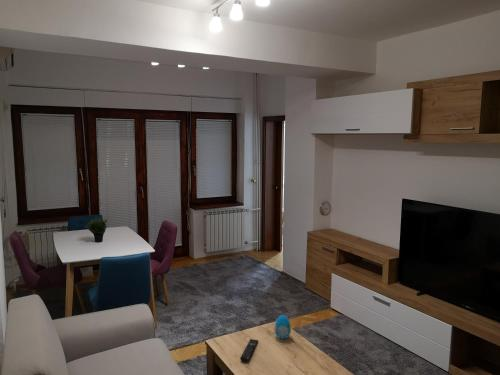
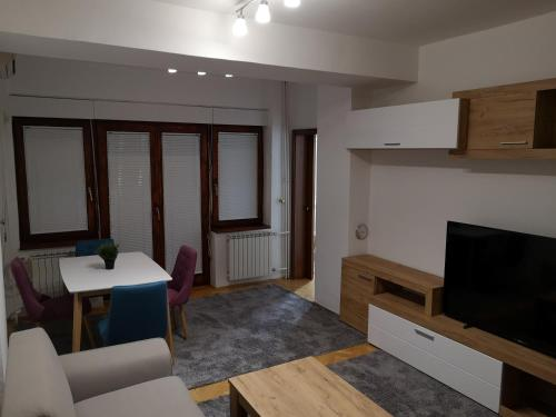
- decorative egg [273,314,292,340]
- remote control [239,338,259,362]
